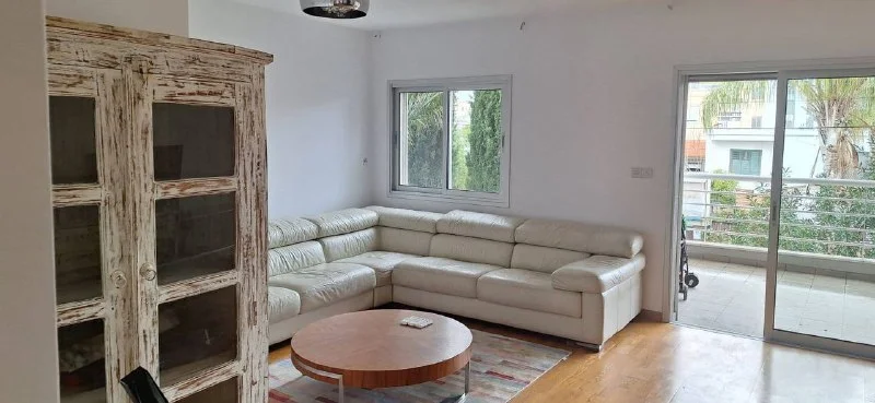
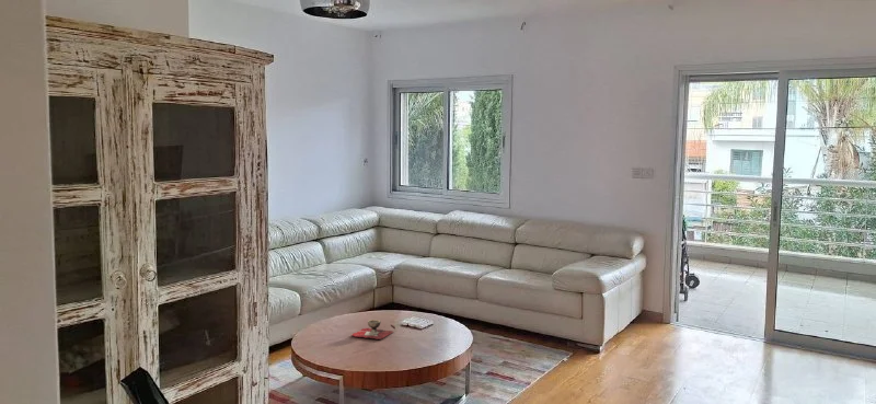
+ decorative bowl [351,319,396,340]
